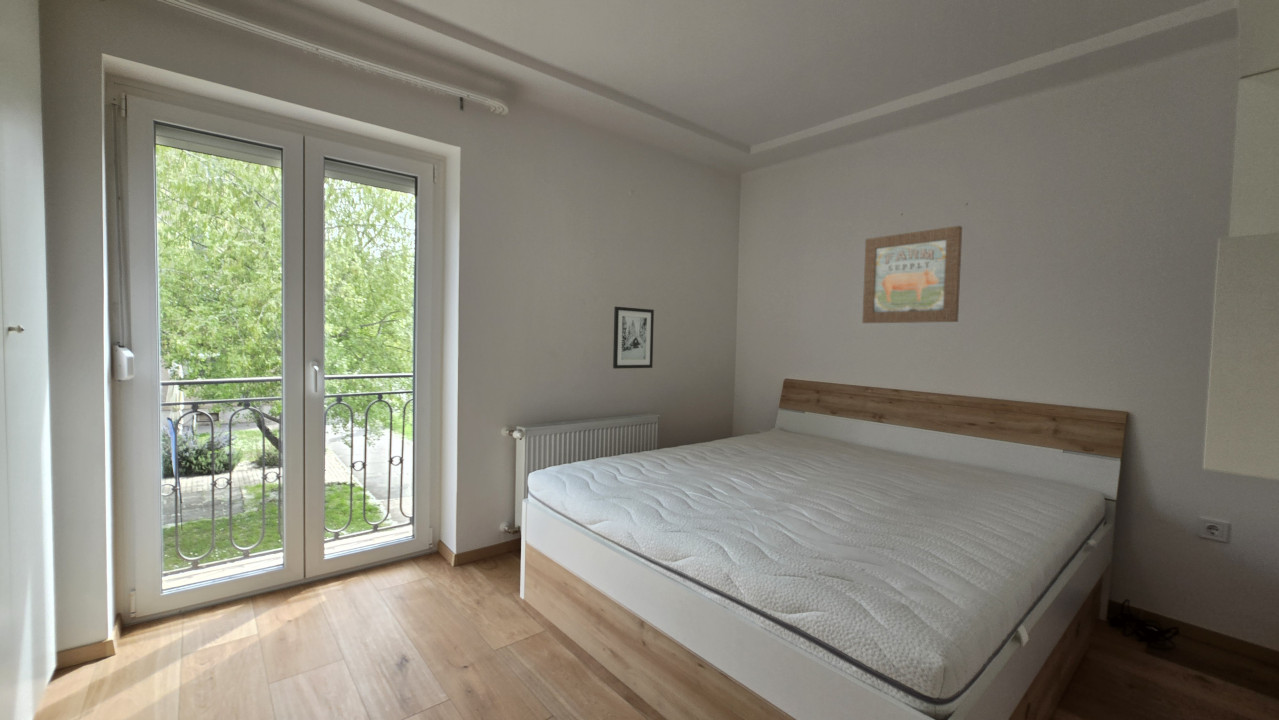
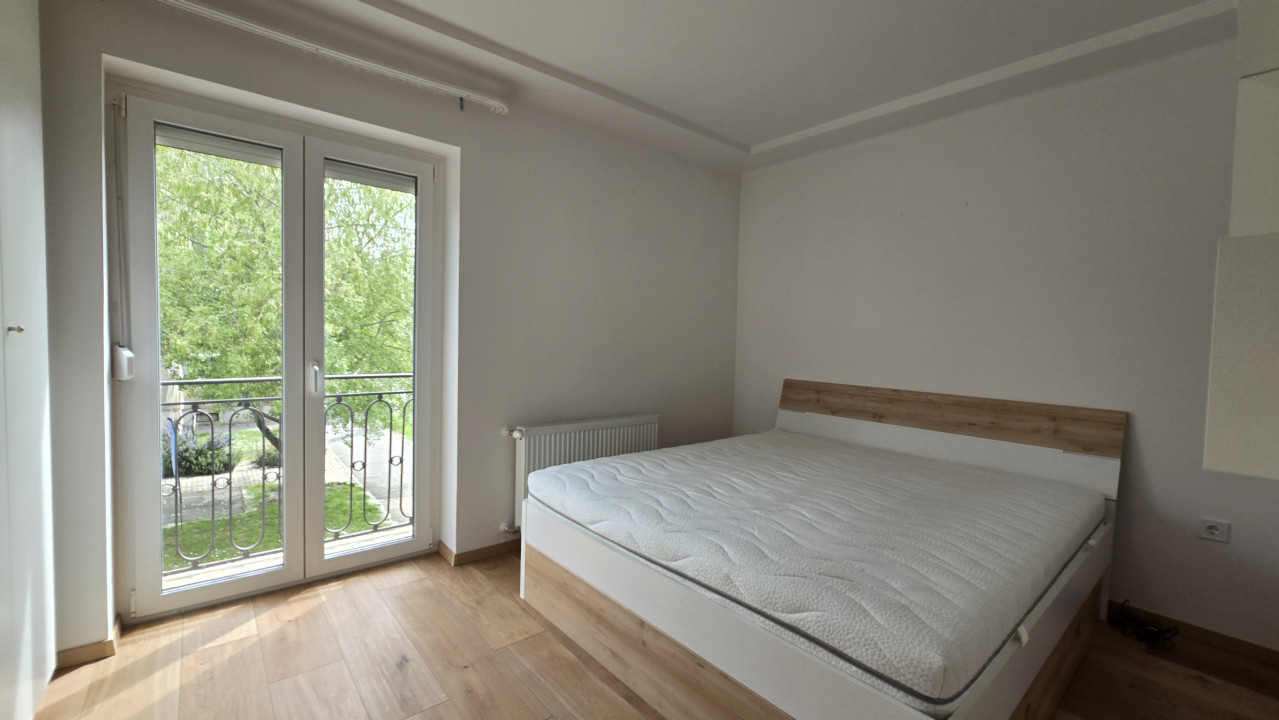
- wall art [861,225,963,324]
- wall art [612,306,655,370]
